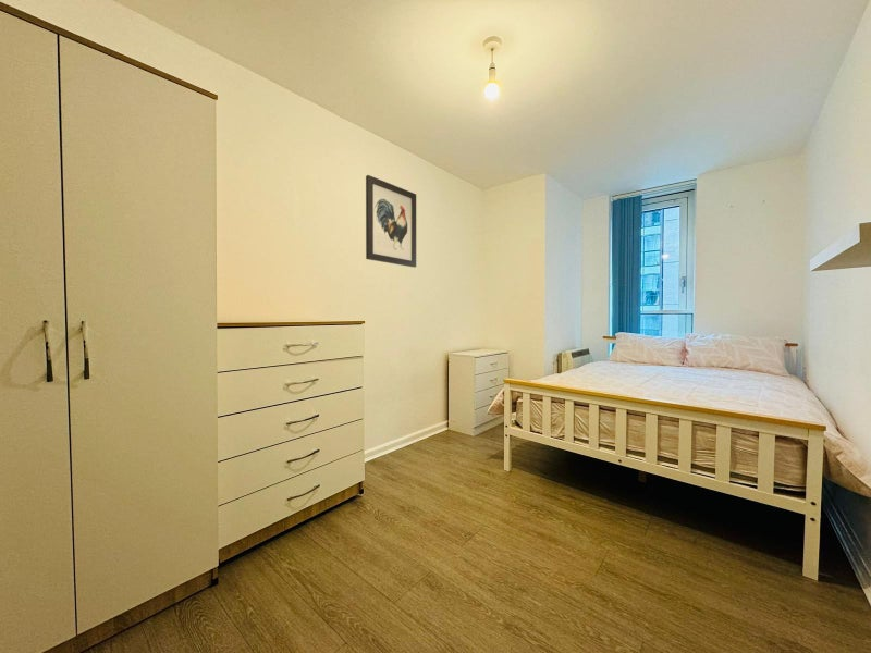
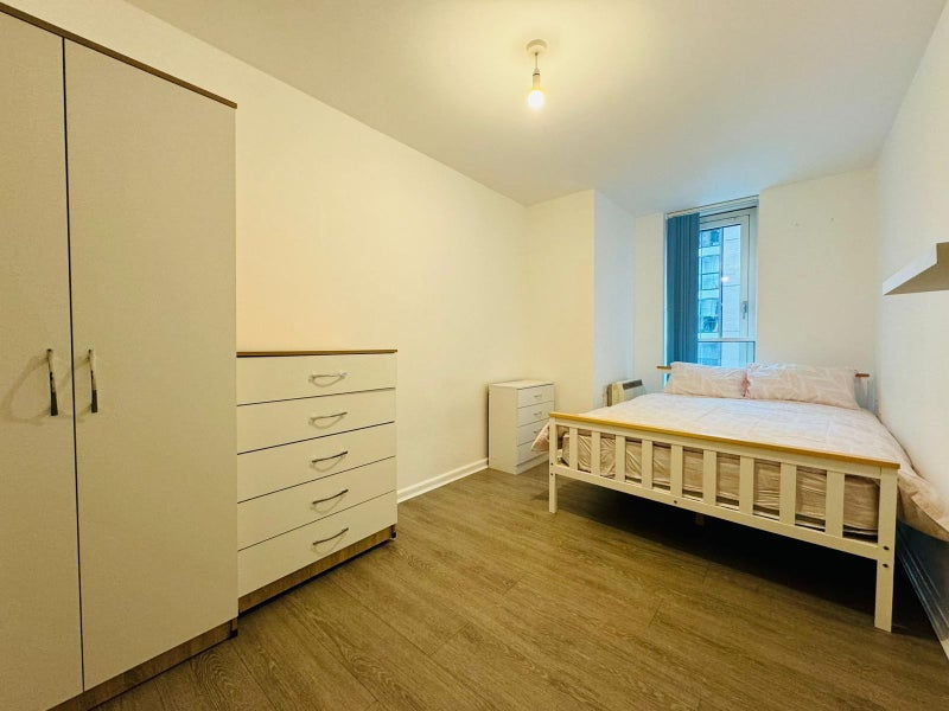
- wall art [365,174,417,269]
